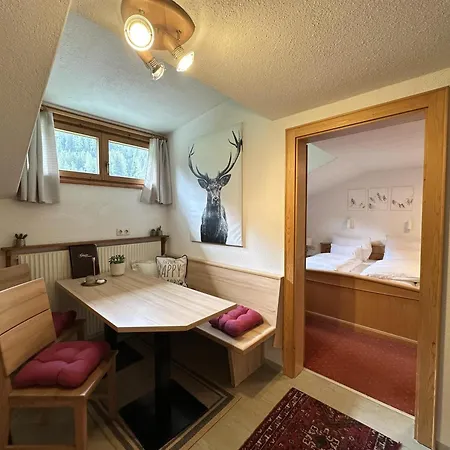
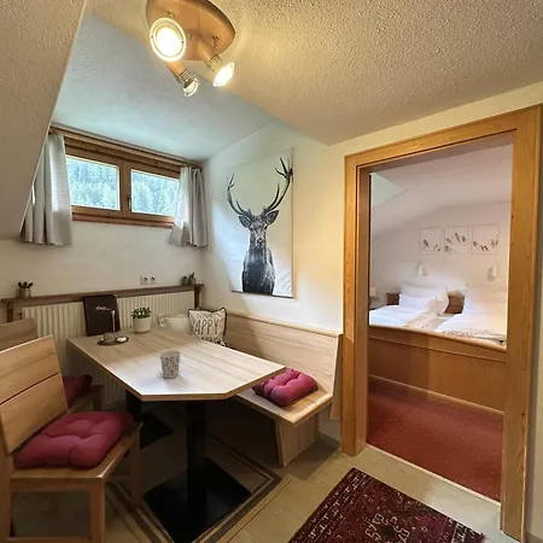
+ cup [158,349,182,379]
